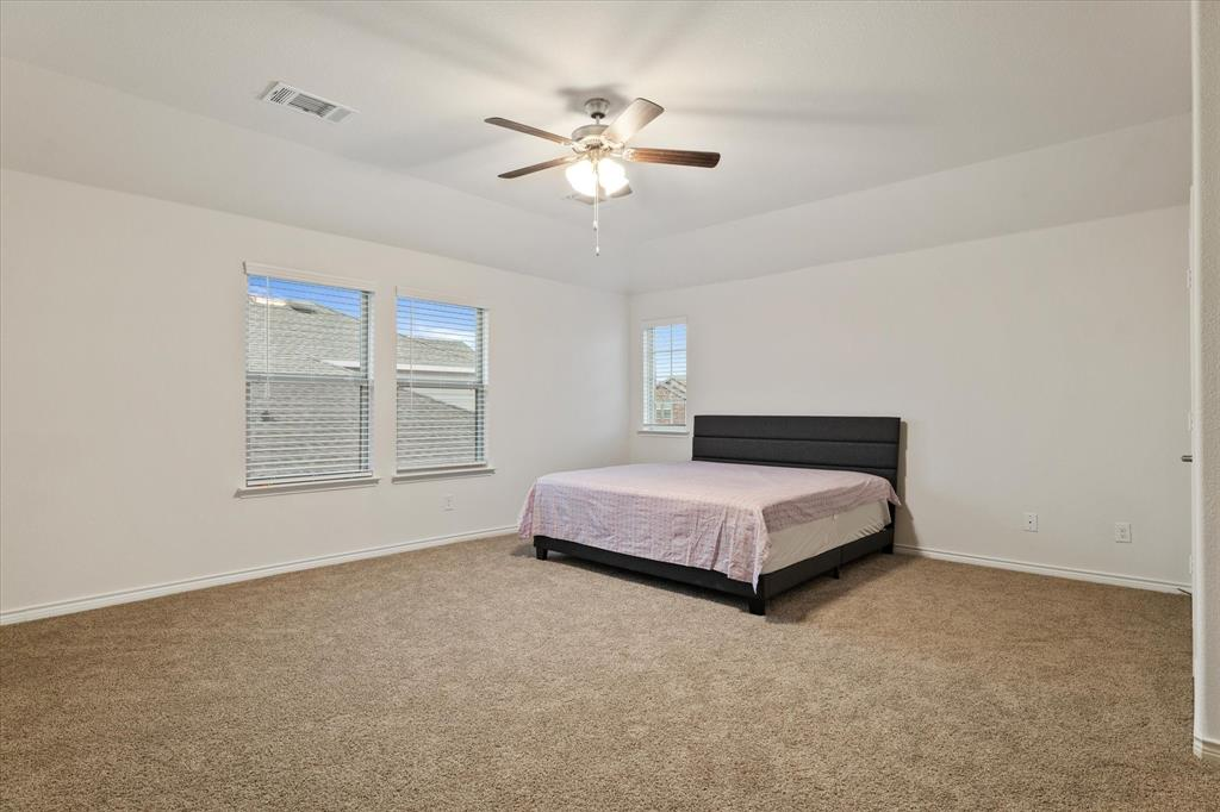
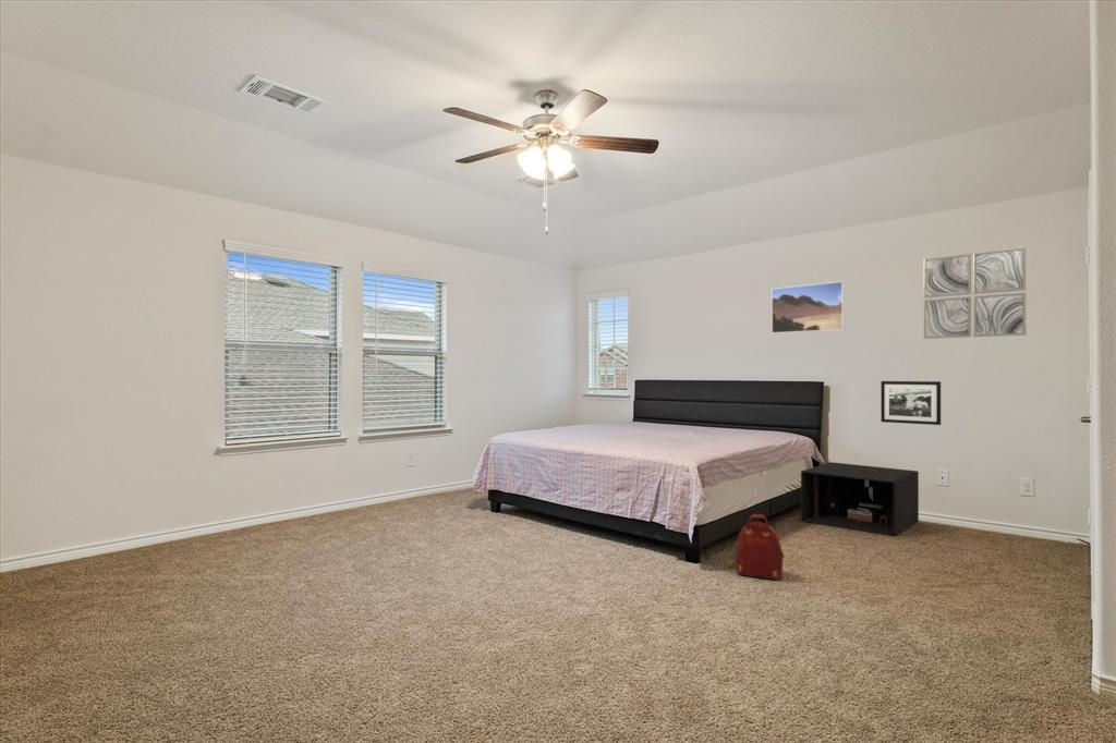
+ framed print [771,280,845,334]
+ backpack [735,513,786,582]
+ picture frame [880,380,942,426]
+ wall art [923,246,1027,340]
+ nightstand [800,461,920,538]
